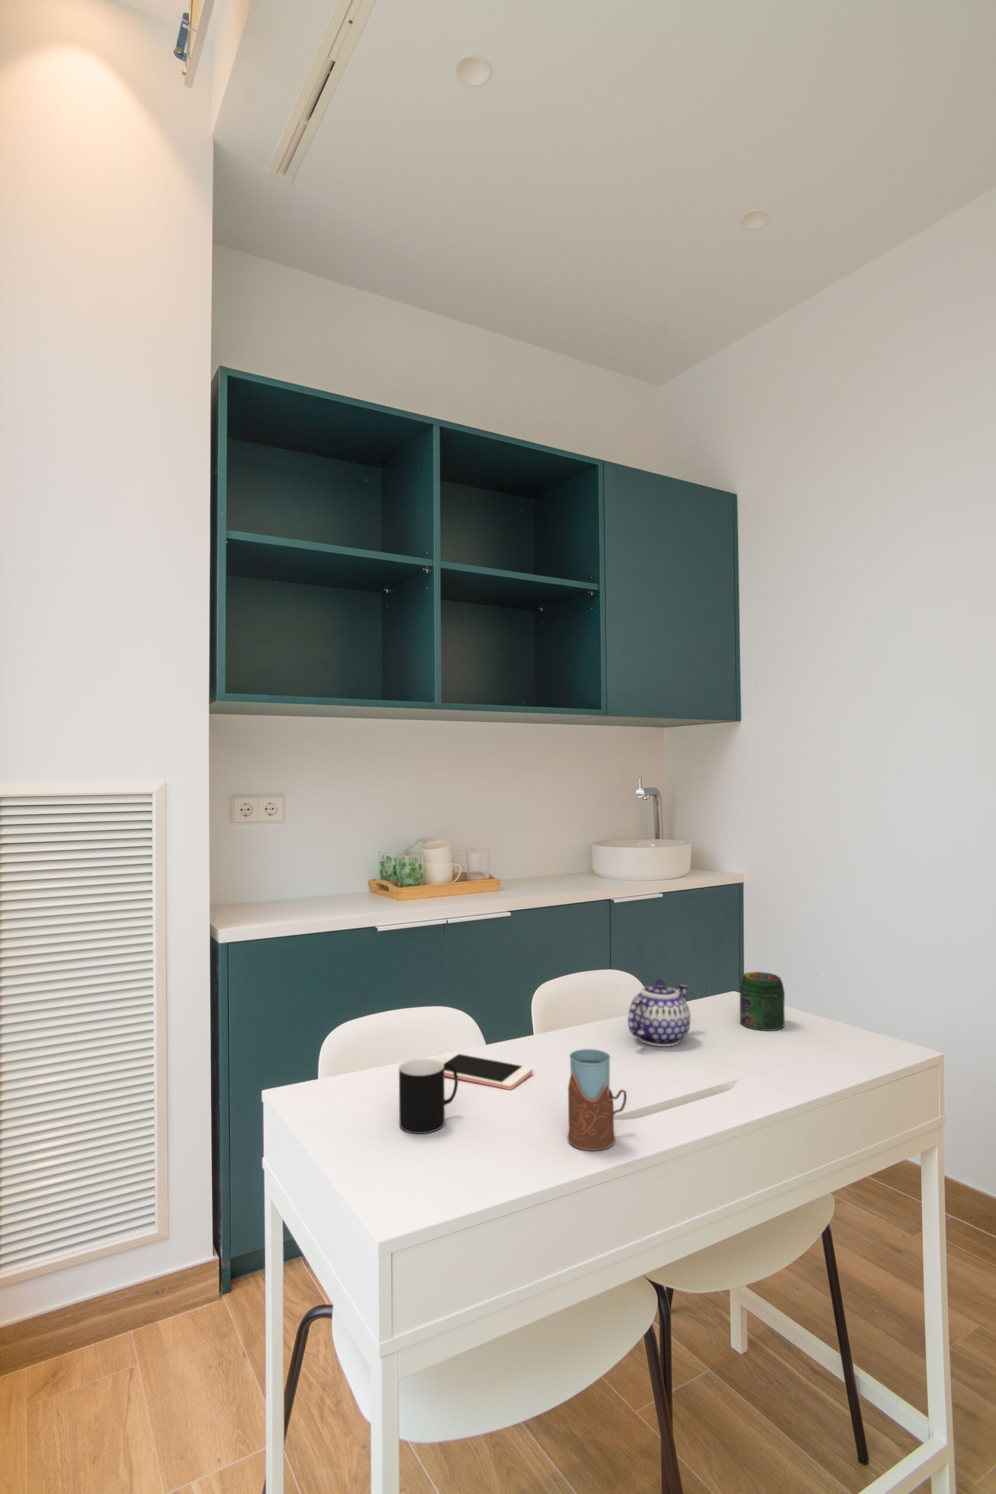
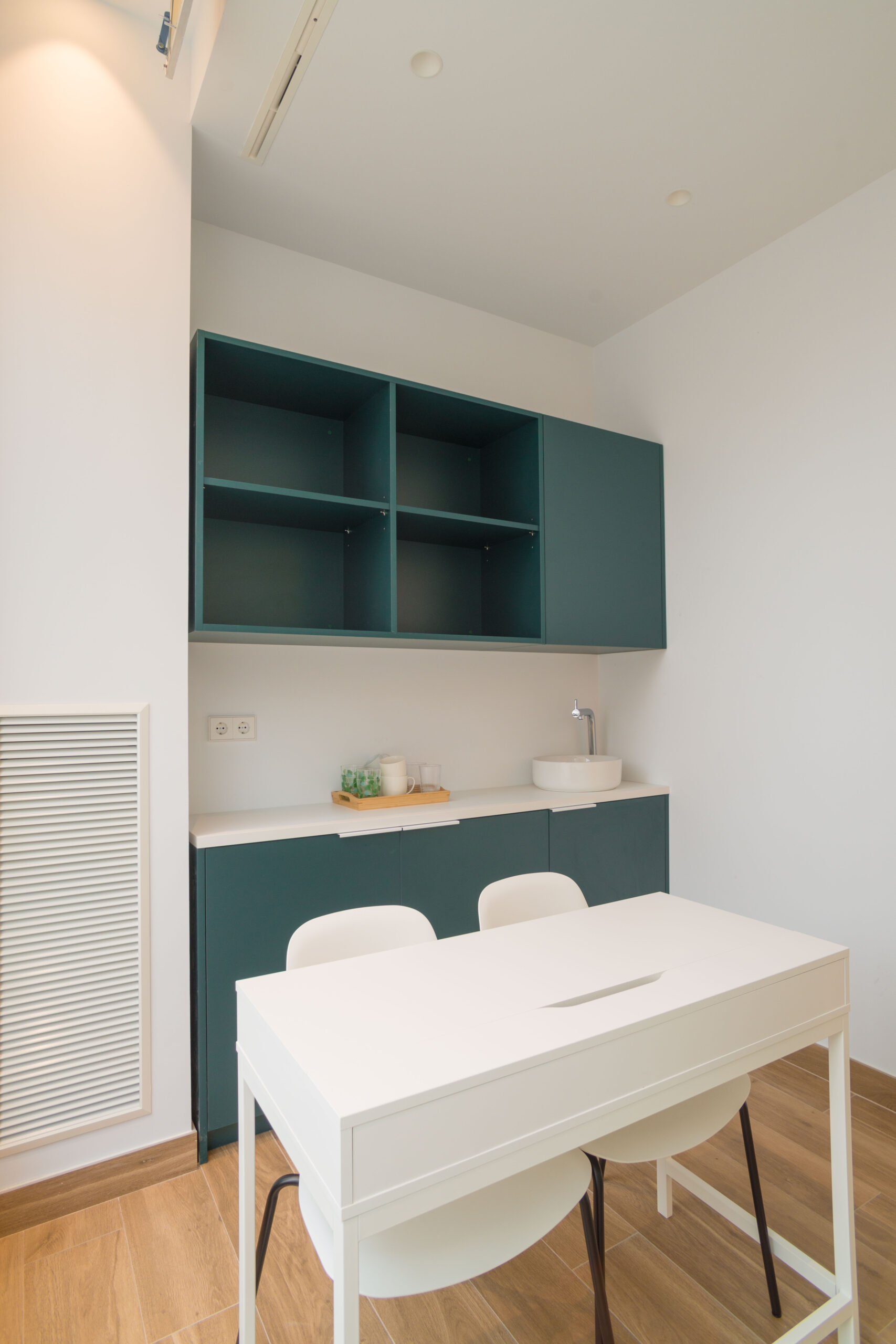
- cell phone [435,1052,534,1090]
- jar [739,972,786,1032]
- cup [399,1058,459,1134]
- teapot [627,979,690,1047]
- drinking glass [567,1048,627,1151]
